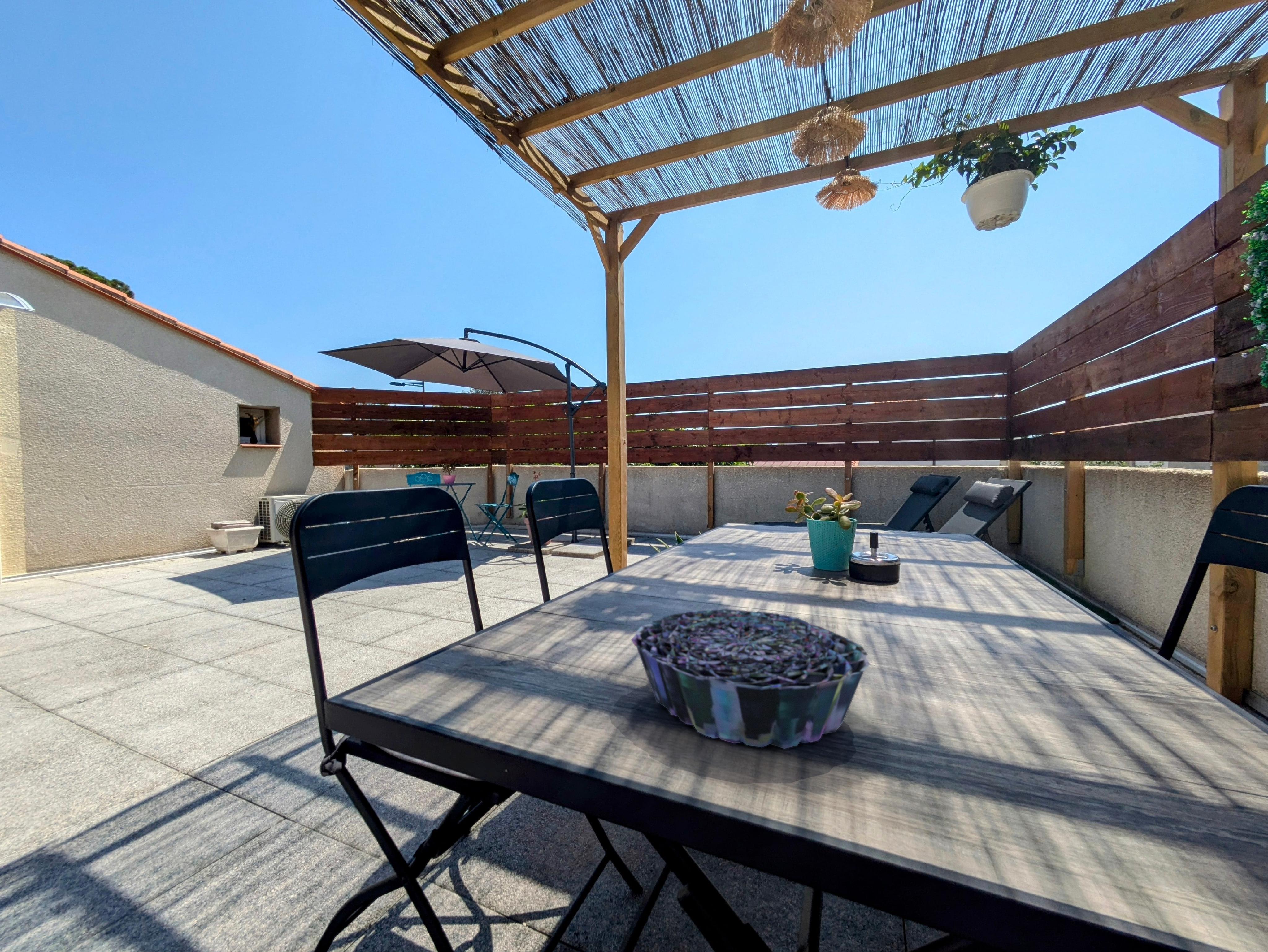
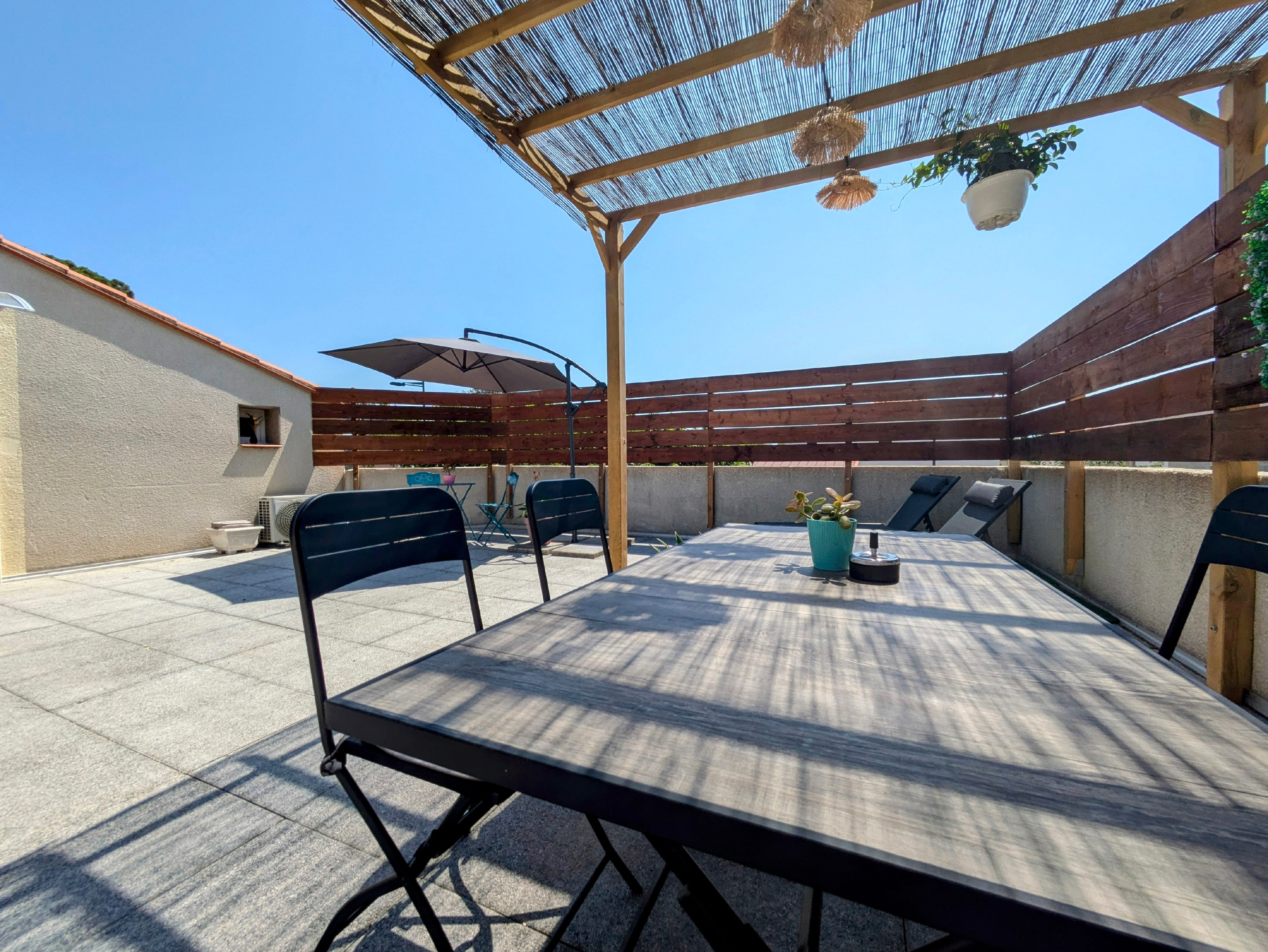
- decorative bowl [631,609,871,749]
